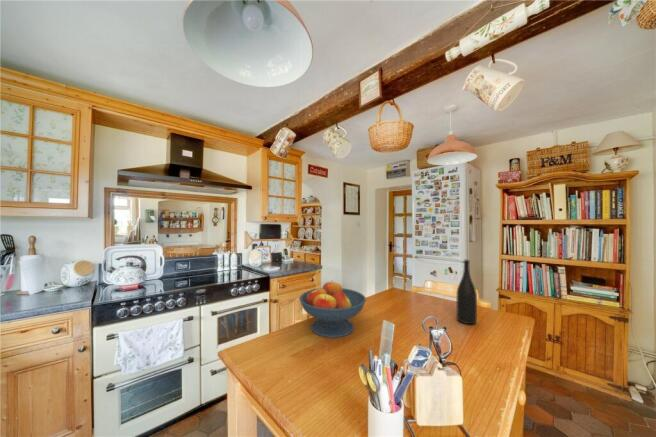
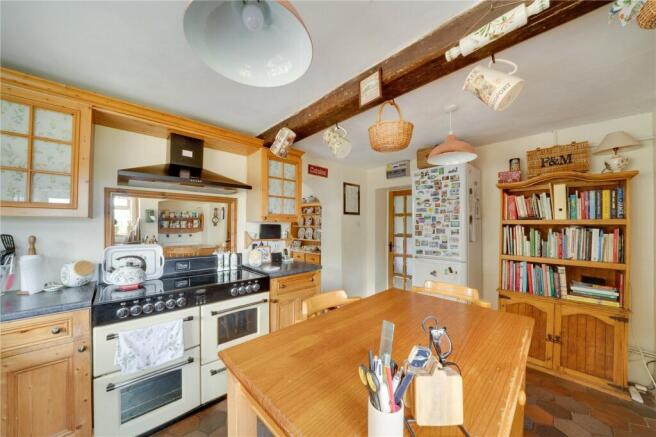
- fruit bowl [298,280,367,339]
- wine bottle [456,259,478,325]
